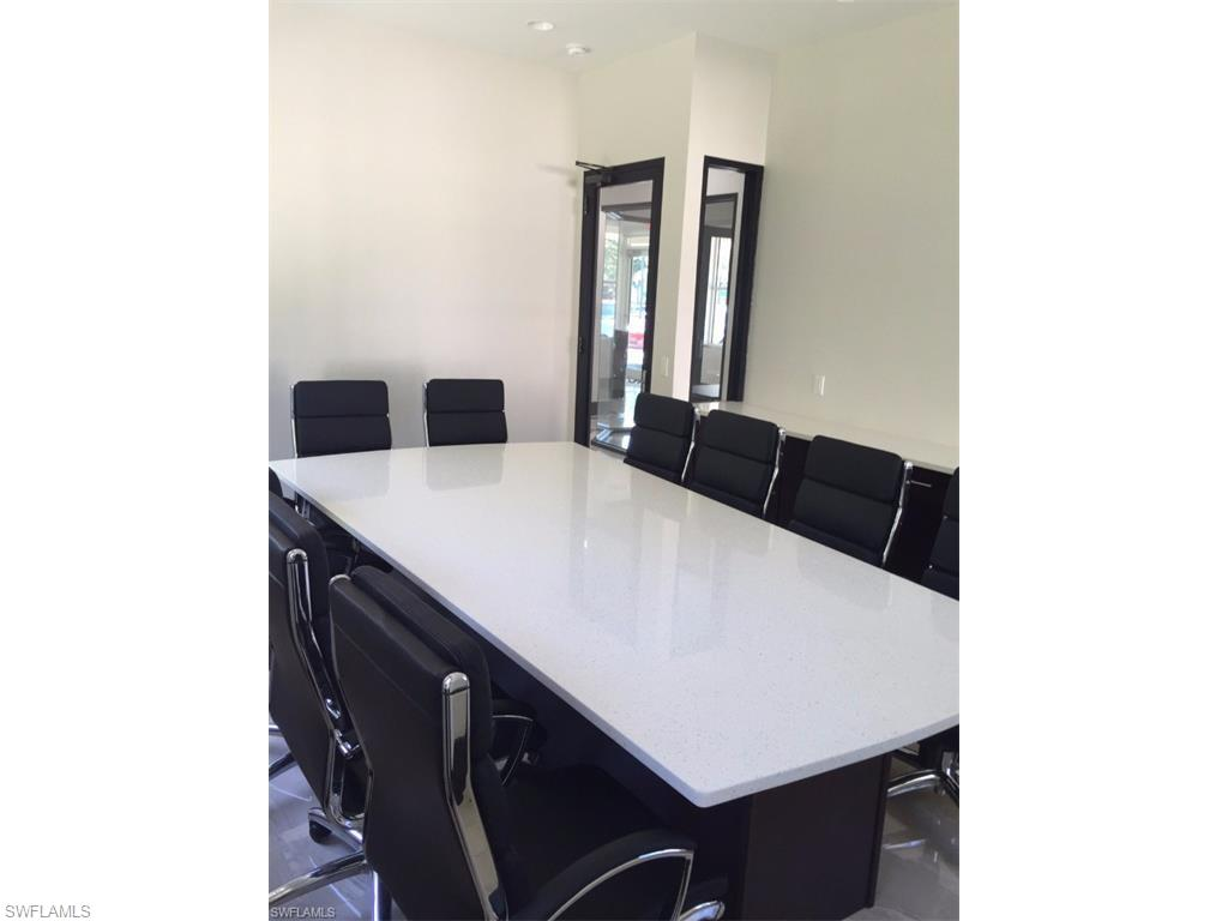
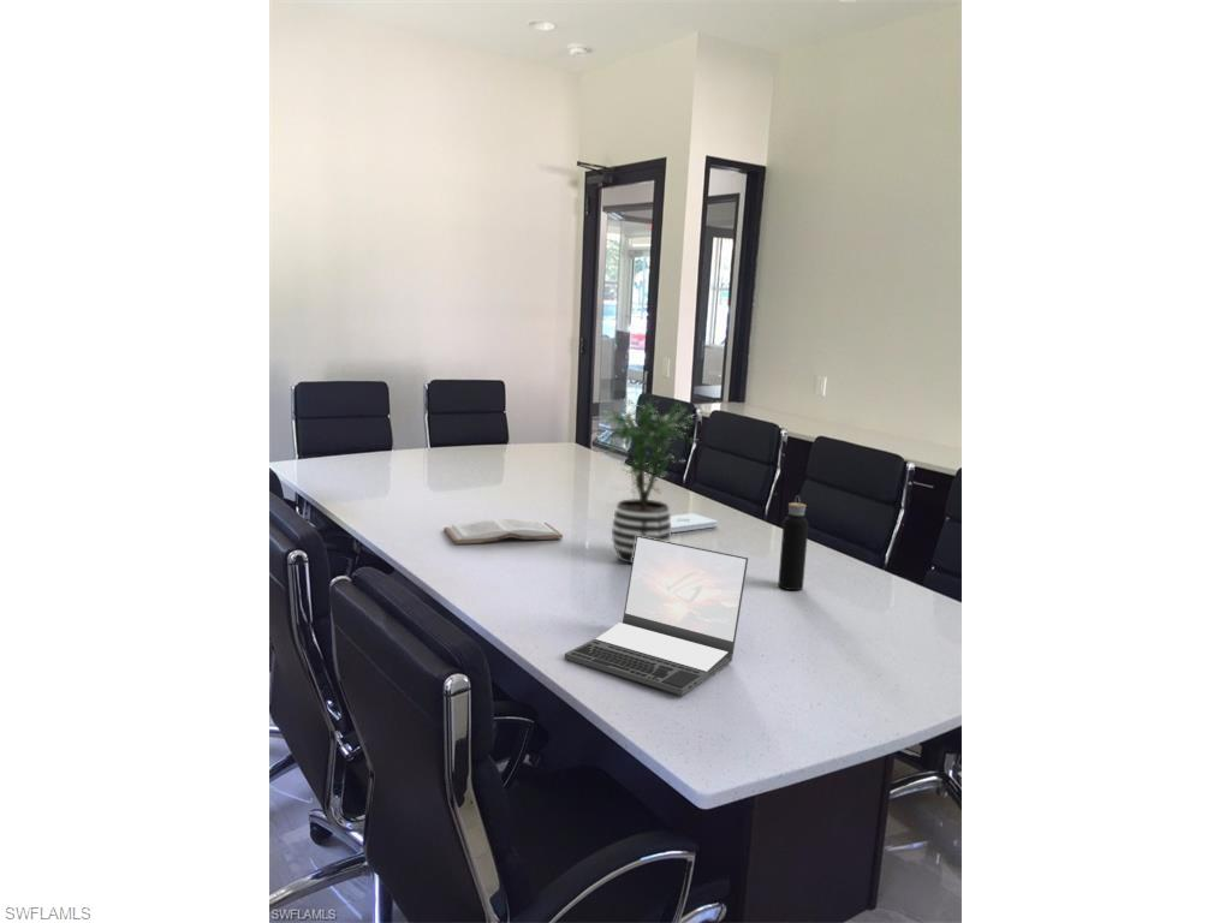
+ potted plant [590,397,700,565]
+ notepad [670,512,718,534]
+ water bottle [777,494,809,591]
+ laptop [564,536,749,697]
+ book [442,518,564,546]
